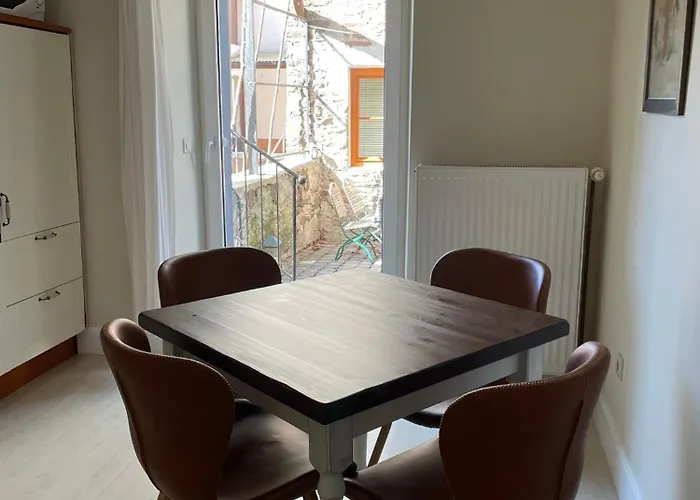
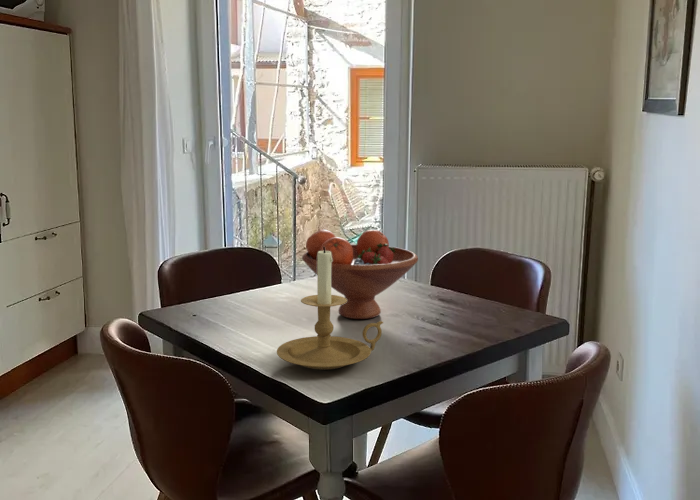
+ fruit bowl [301,229,419,320]
+ candle holder [276,247,384,371]
